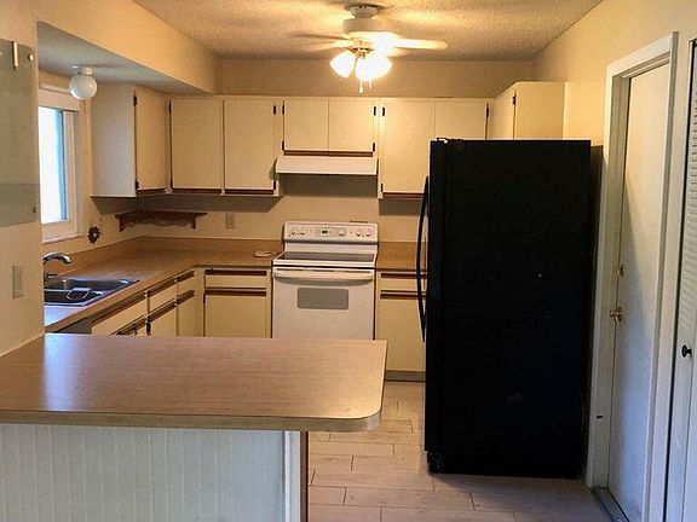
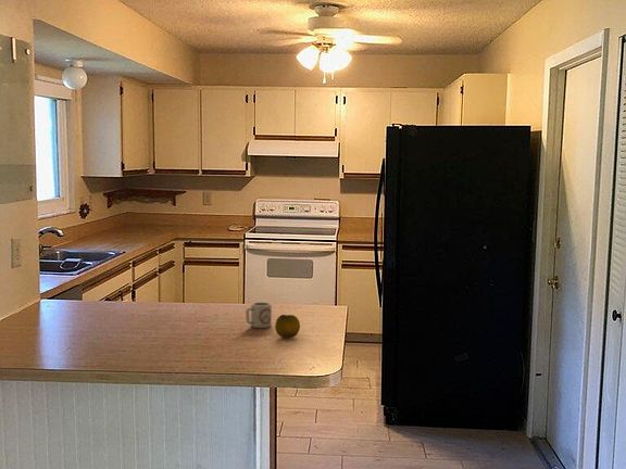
+ fruit [274,314,301,339]
+ cup [245,301,273,329]
